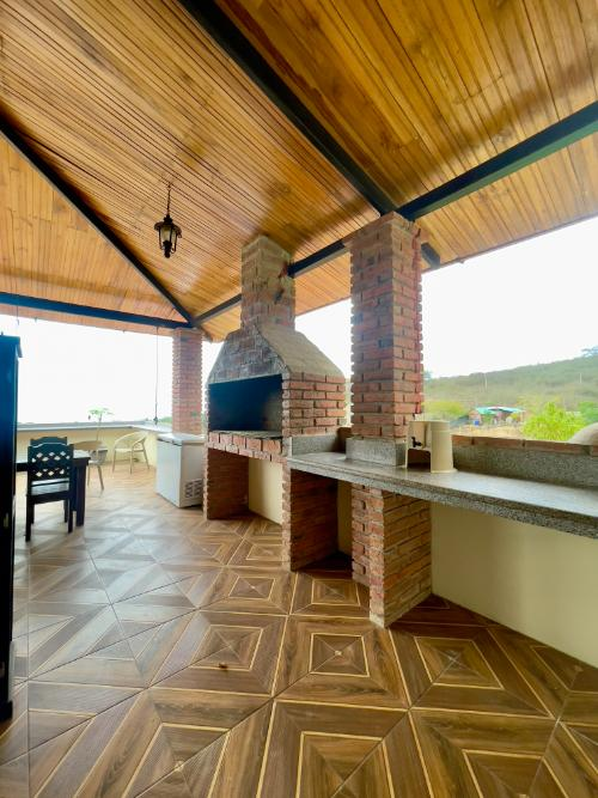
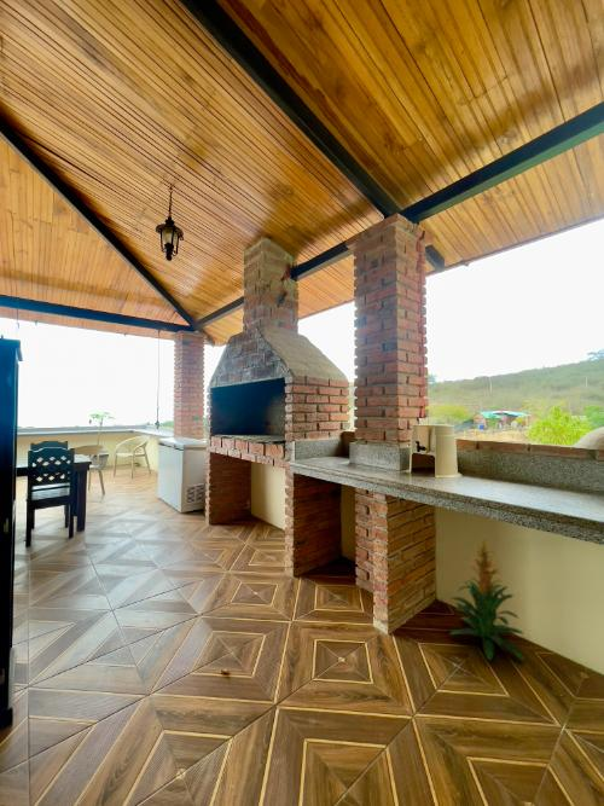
+ indoor plant [448,535,525,662]
